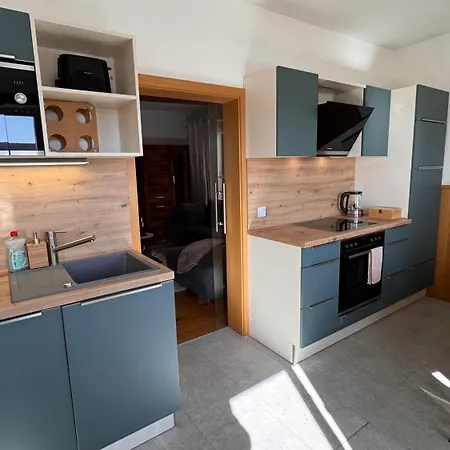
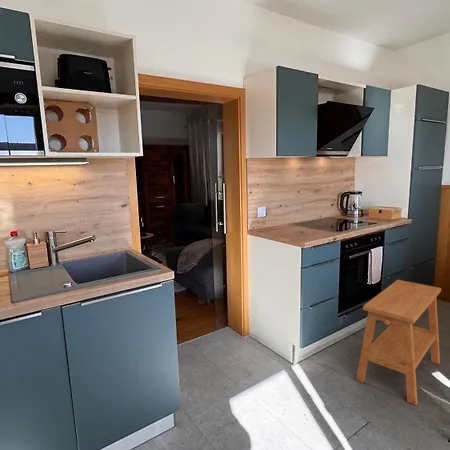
+ side table [355,279,442,406]
